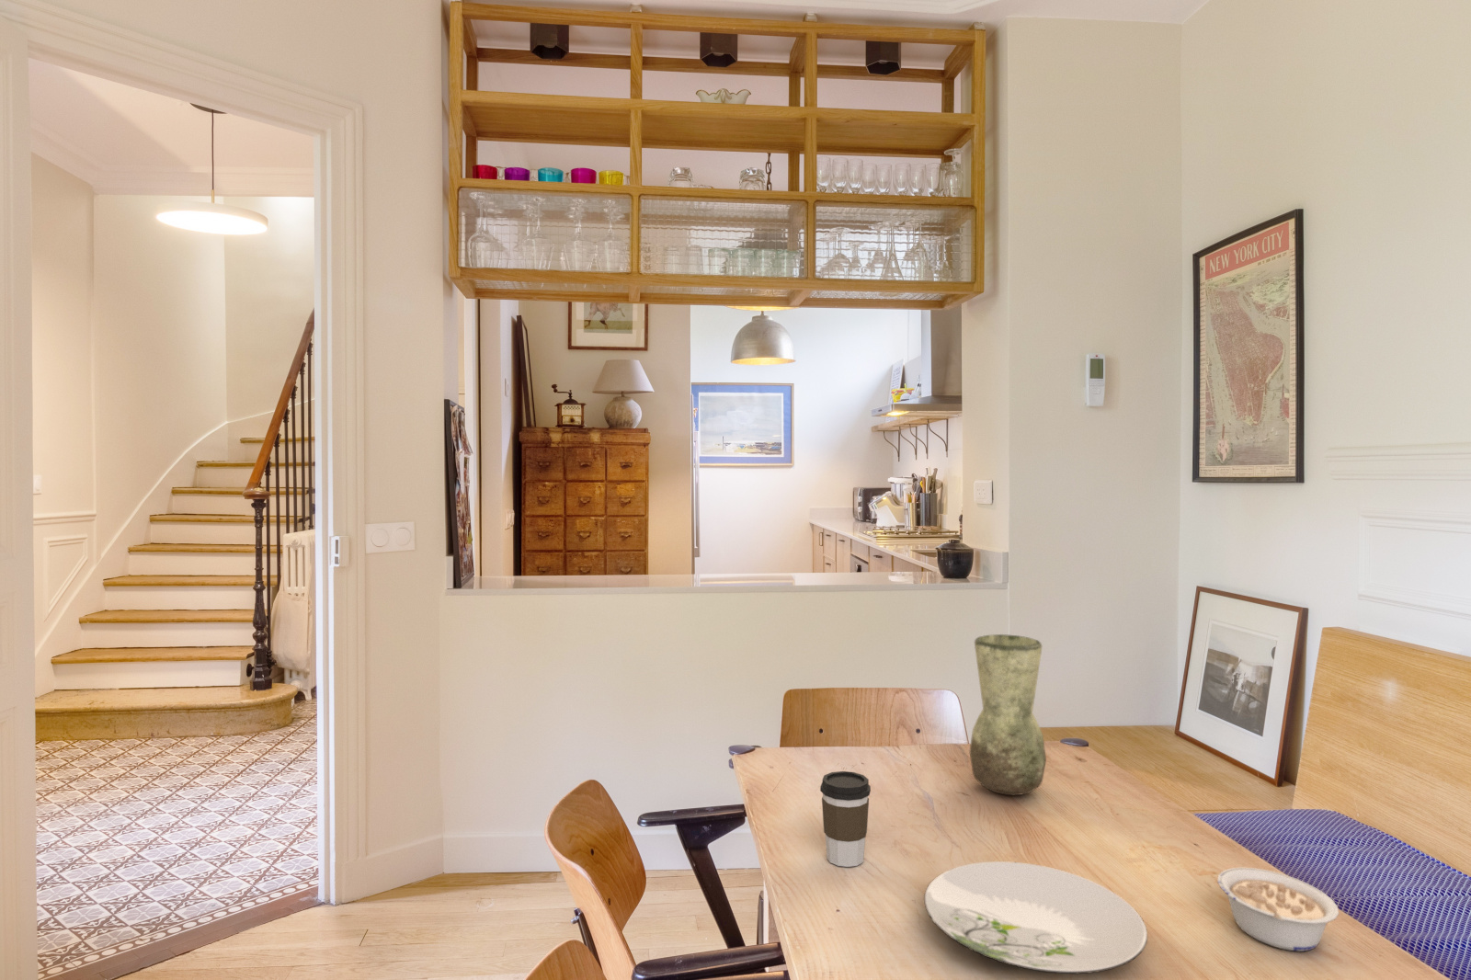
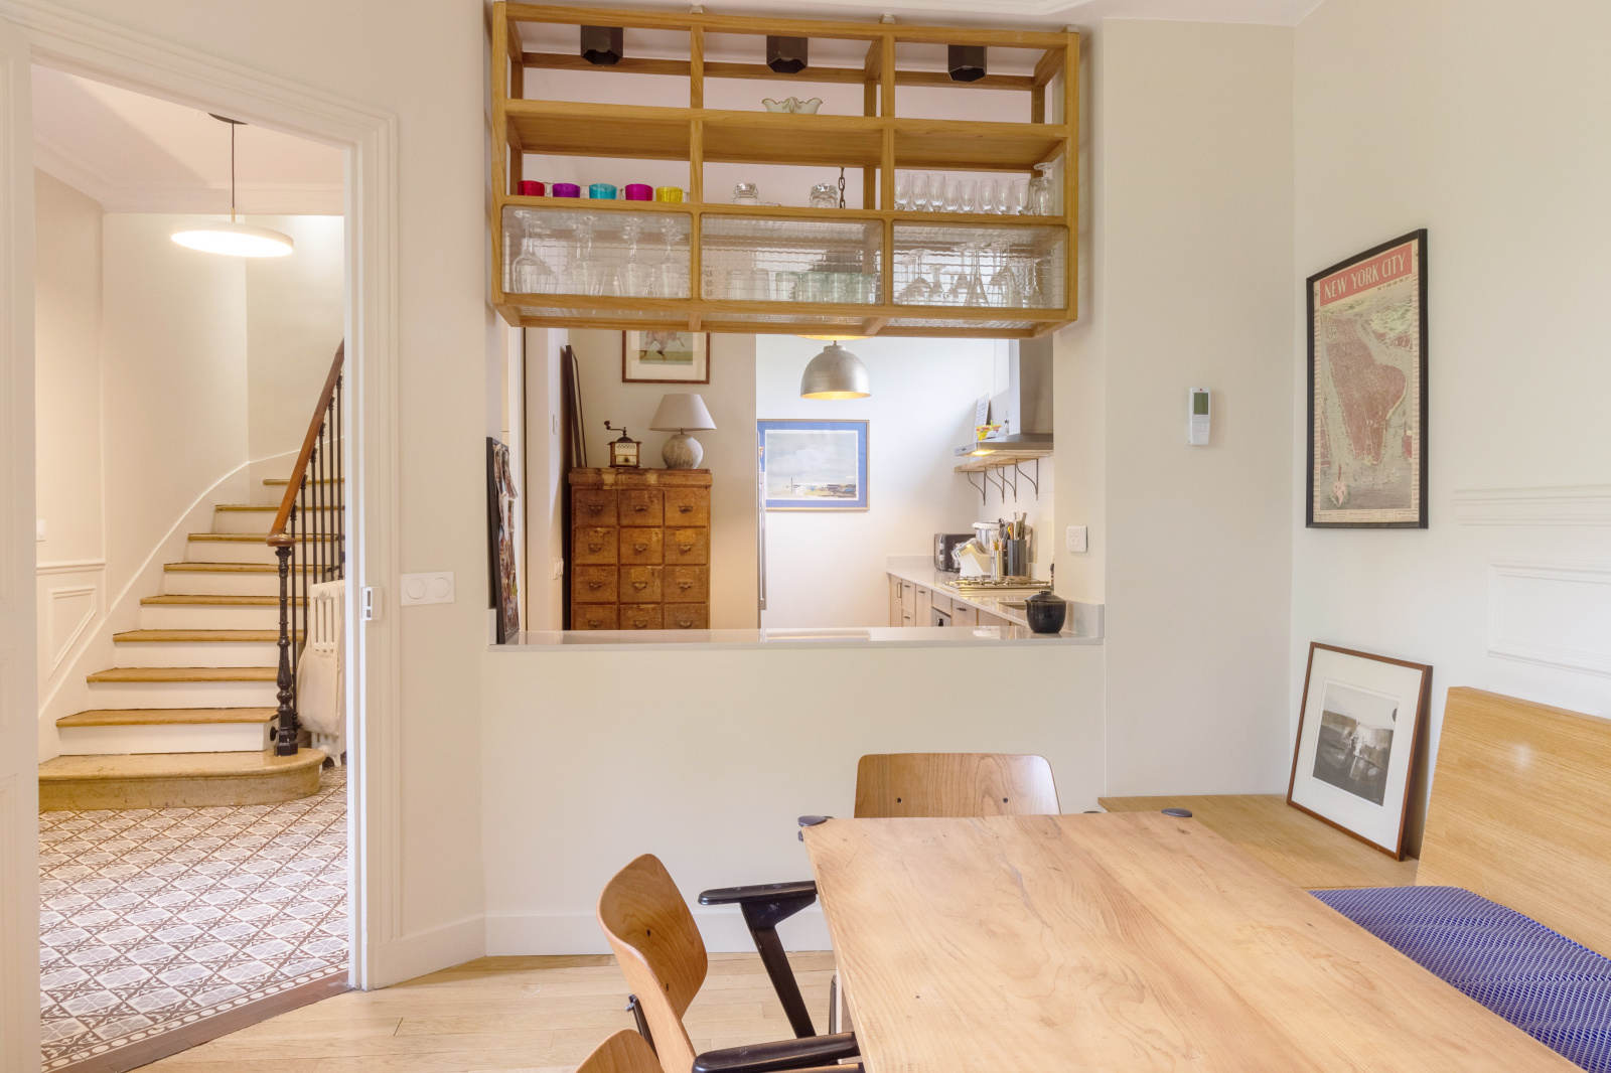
- coffee cup [819,770,872,867]
- vase [968,633,1047,796]
- legume [1216,867,1340,953]
- plate [923,861,1148,975]
